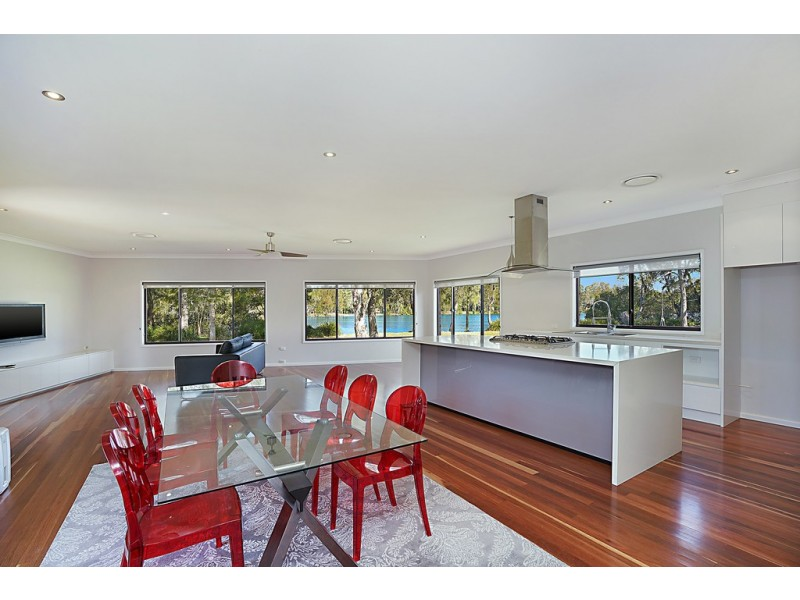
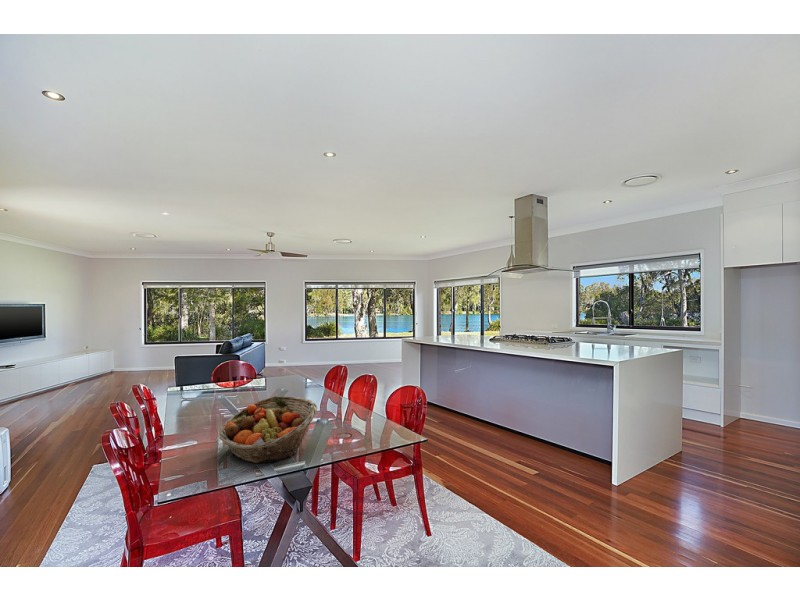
+ fruit basket [218,395,318,464]
